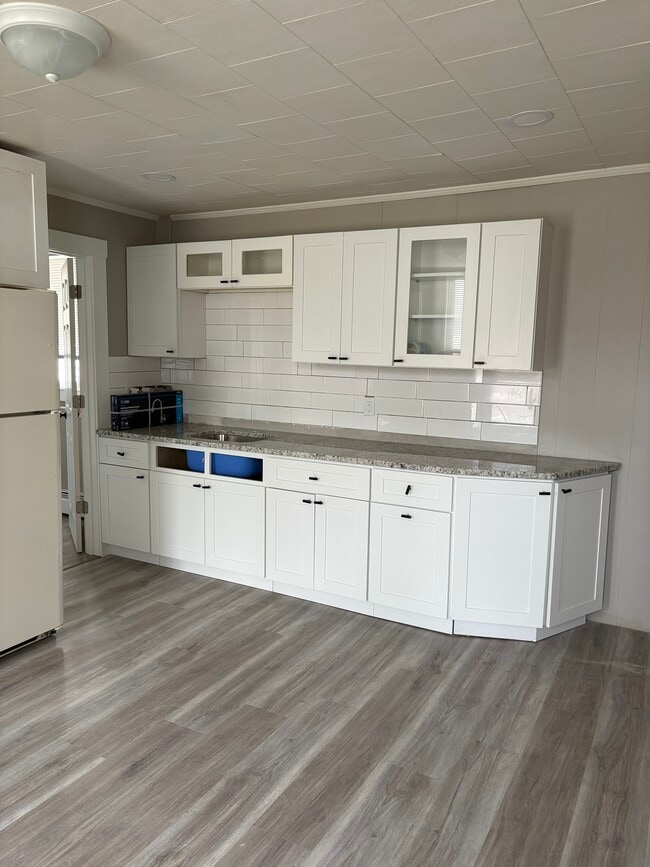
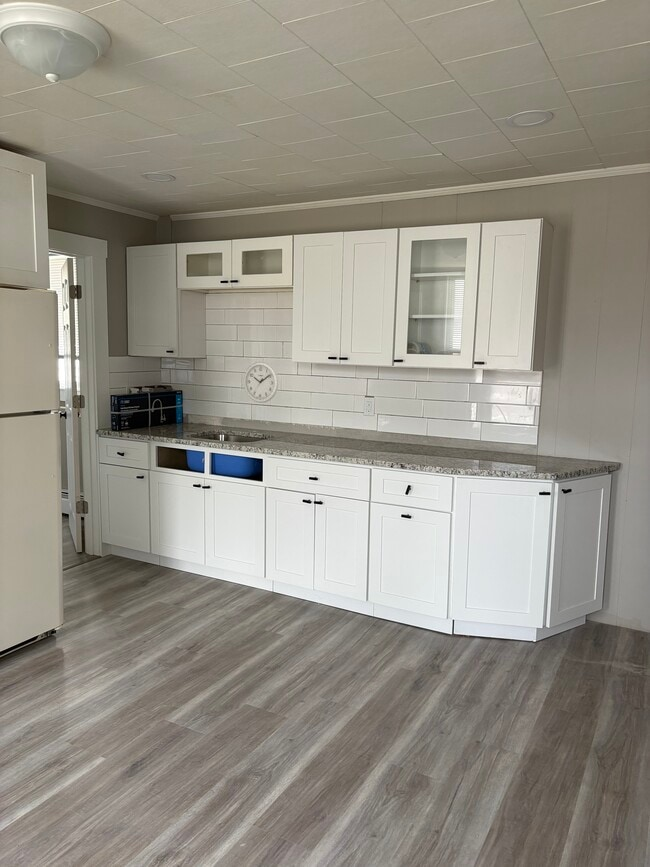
+ wall clock [243,361,279,404]
